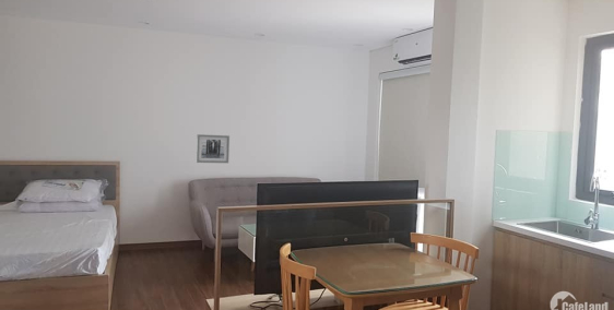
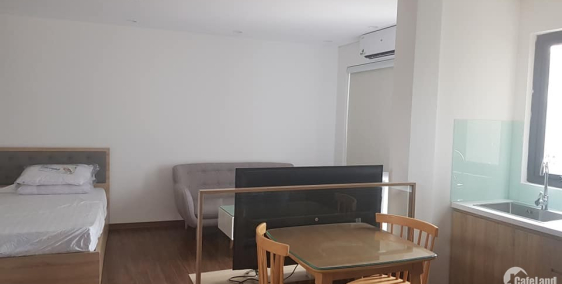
- wall art [196,133,231,164]
